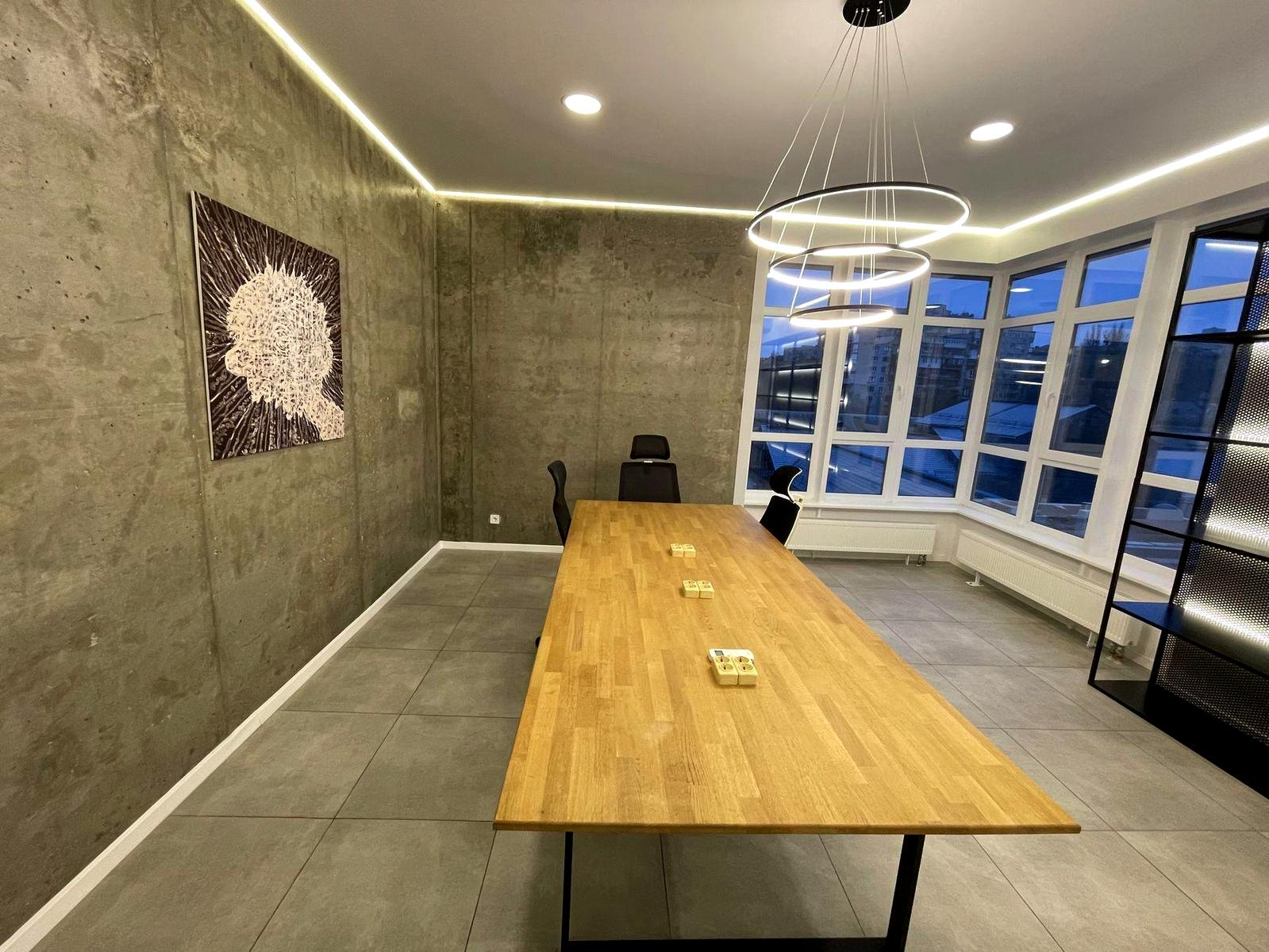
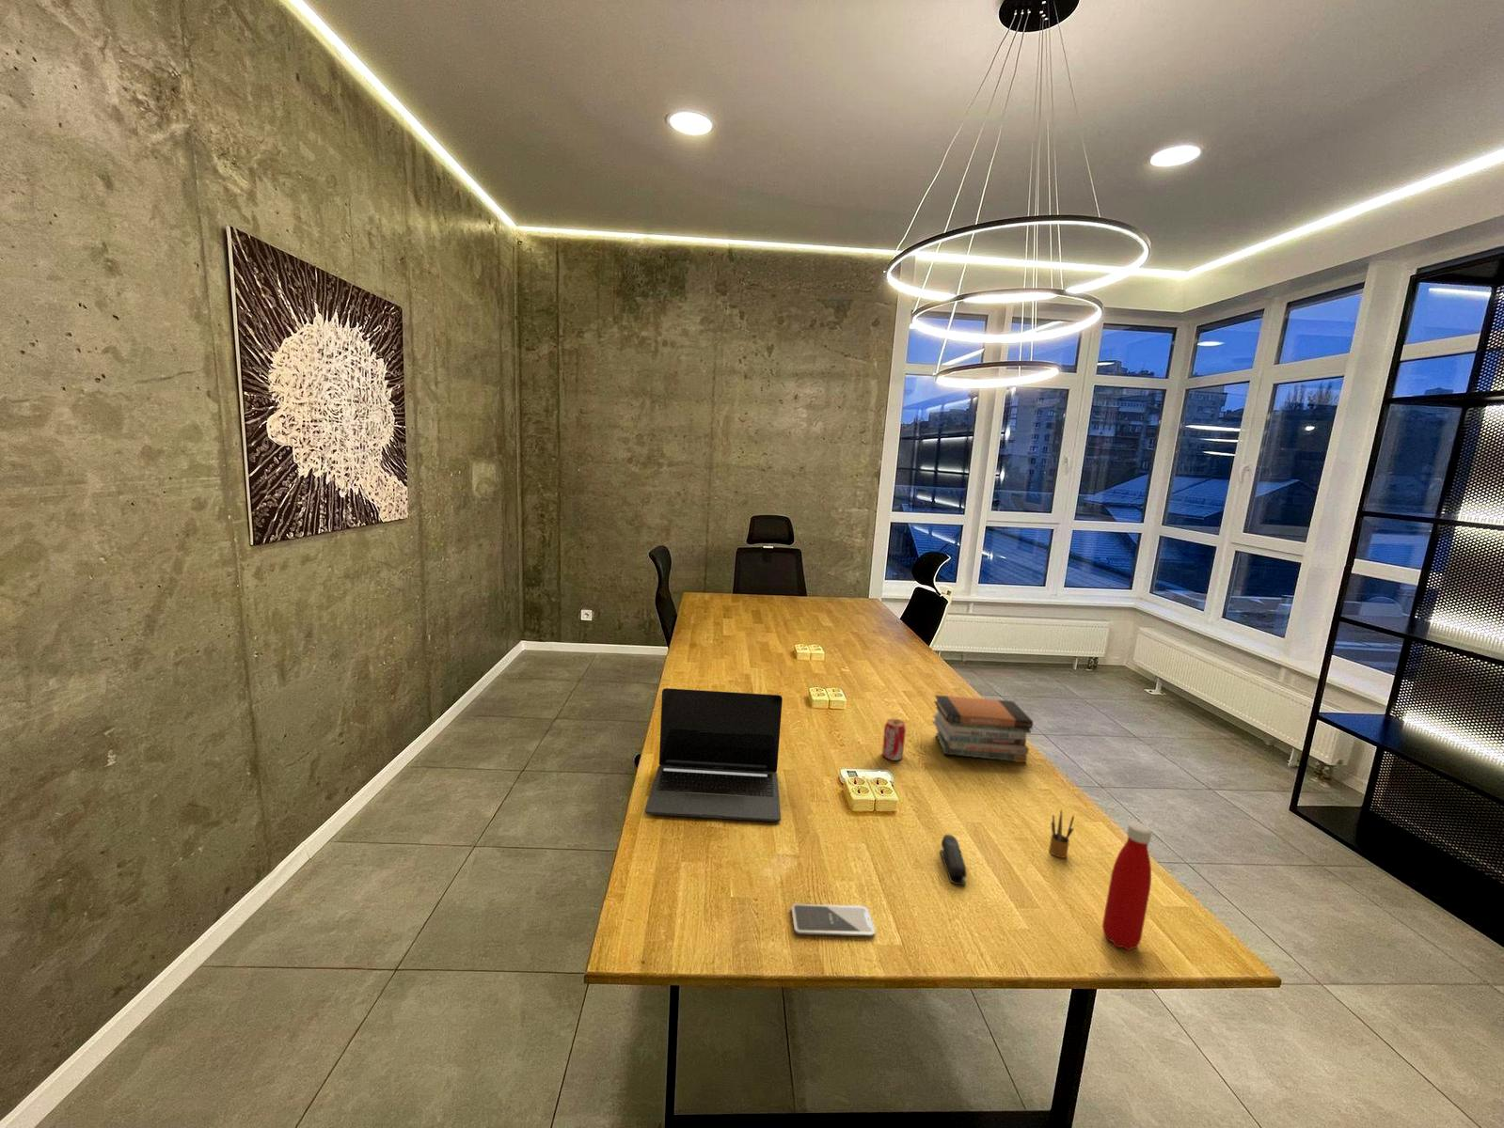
+ smartphone [791,903,876,937]
+ pencil box [1048,808,1075,859]
+ laptop [645,687,783,822]
+ bottle [1101,821,1153,951]
+ stapler [939,834,968,885]
+ book stack [932,693,1033,764]
+ beverage can [882,718,907,762]
